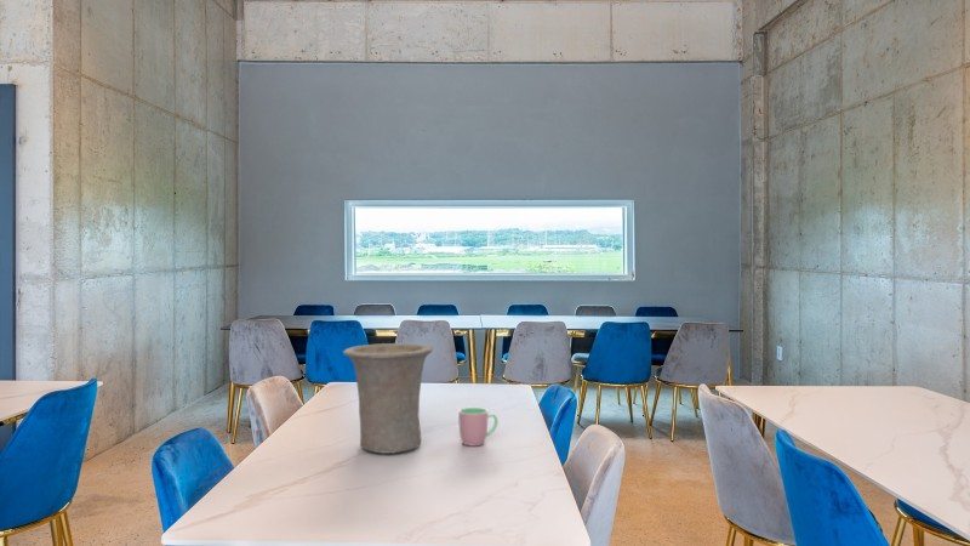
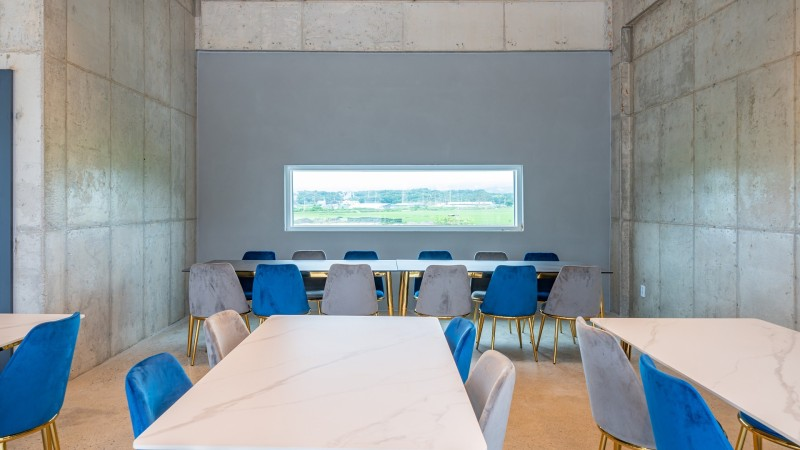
- cup [457,406,500,448]
- vase [342,342,434,455]
